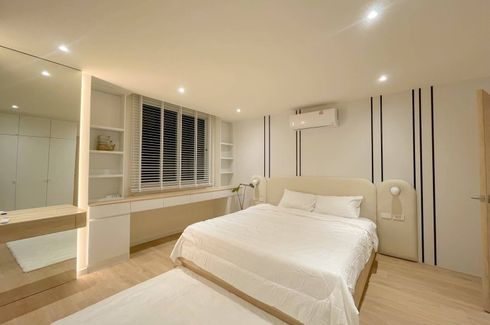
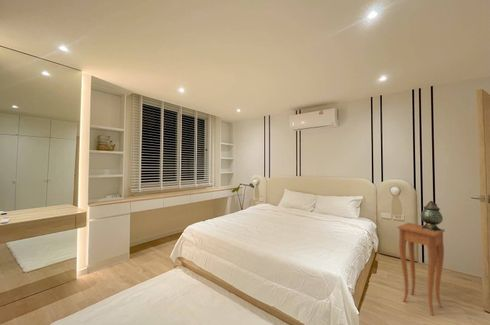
+ lantern [420,200,444,231]
+ side table [396,222,446,316]
